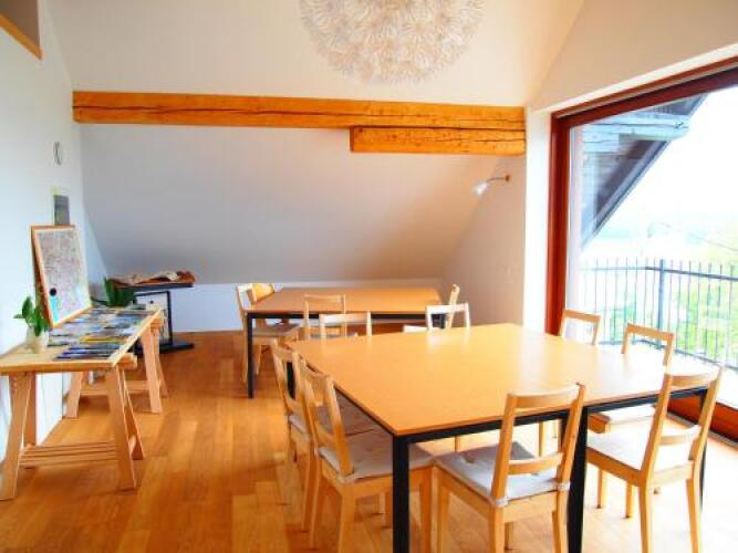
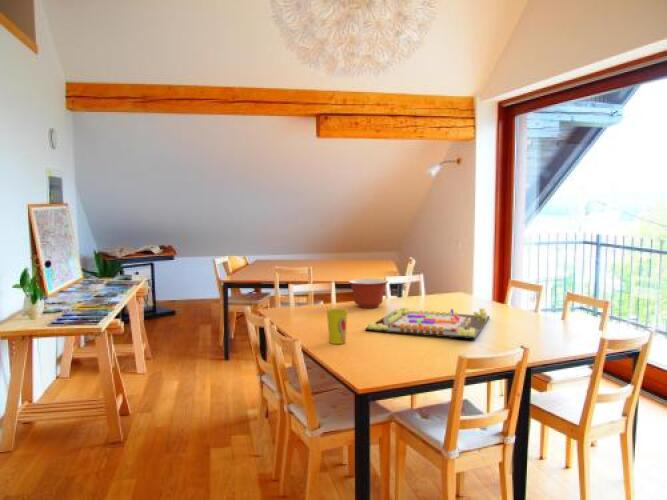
+ cup [326,308,348,345]
+ mixing bowl [347,278,389,309]
+ gameboard [364,306,491,340]
